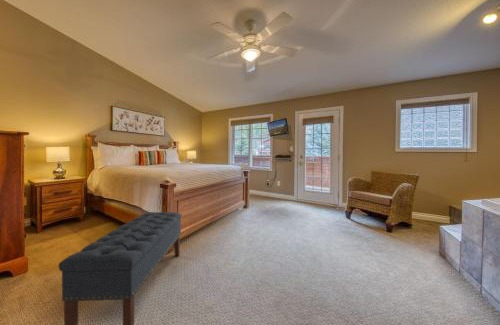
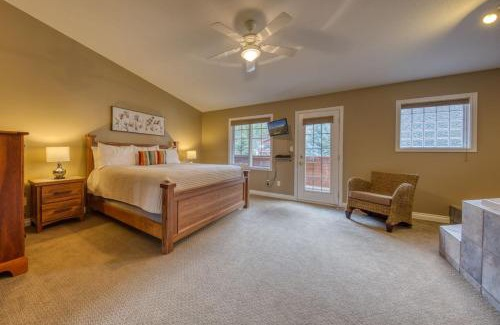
- bench [58,211,183,325]
